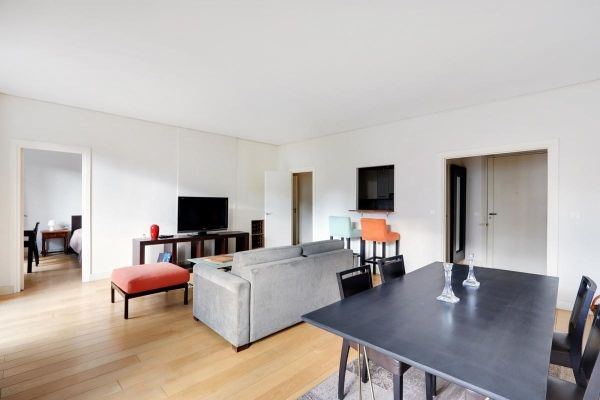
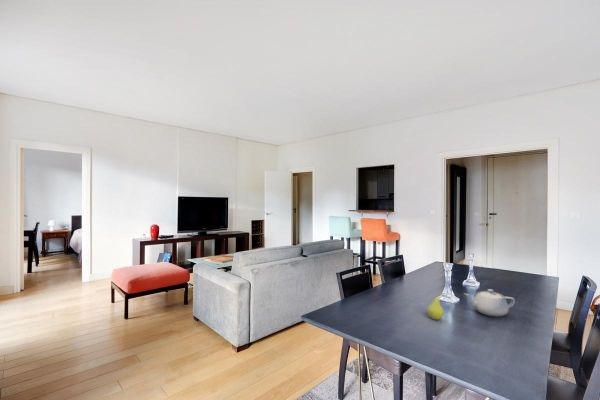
+ teapot [463,288,516,318]
+ fruit [426,292,445,321]
